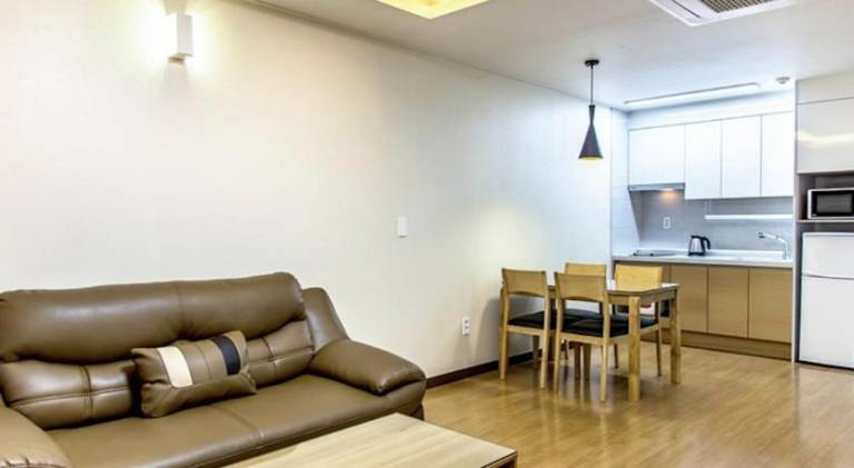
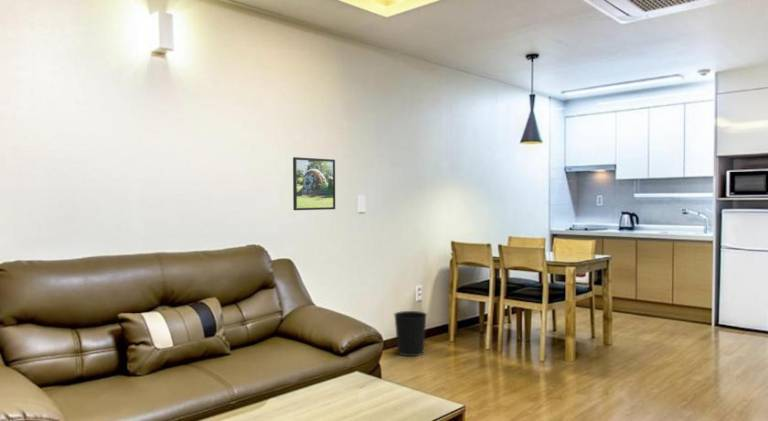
+ wastebasket [393,310,428,357]
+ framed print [292,156,336,211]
